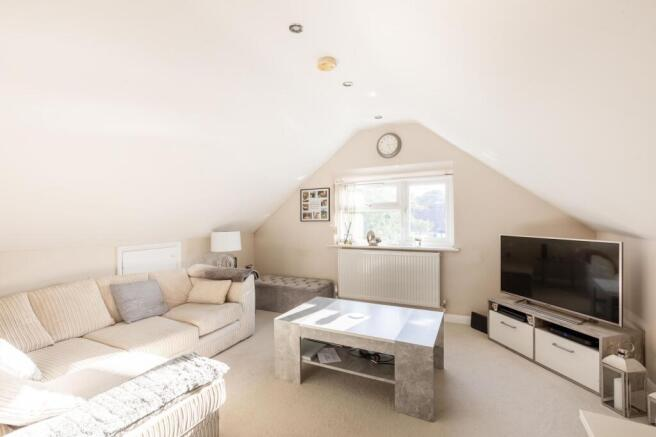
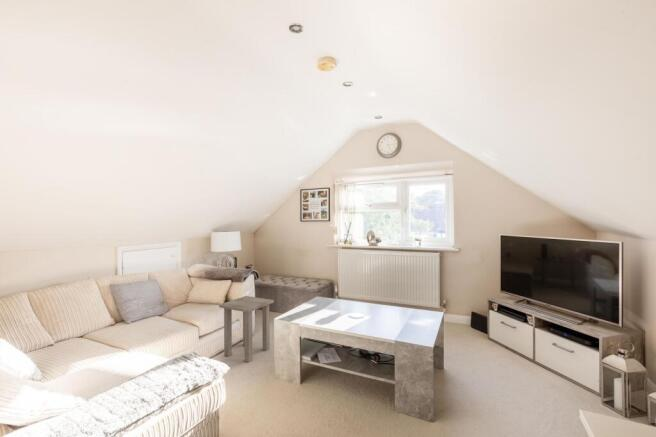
+ side table [218,295,275,363]
